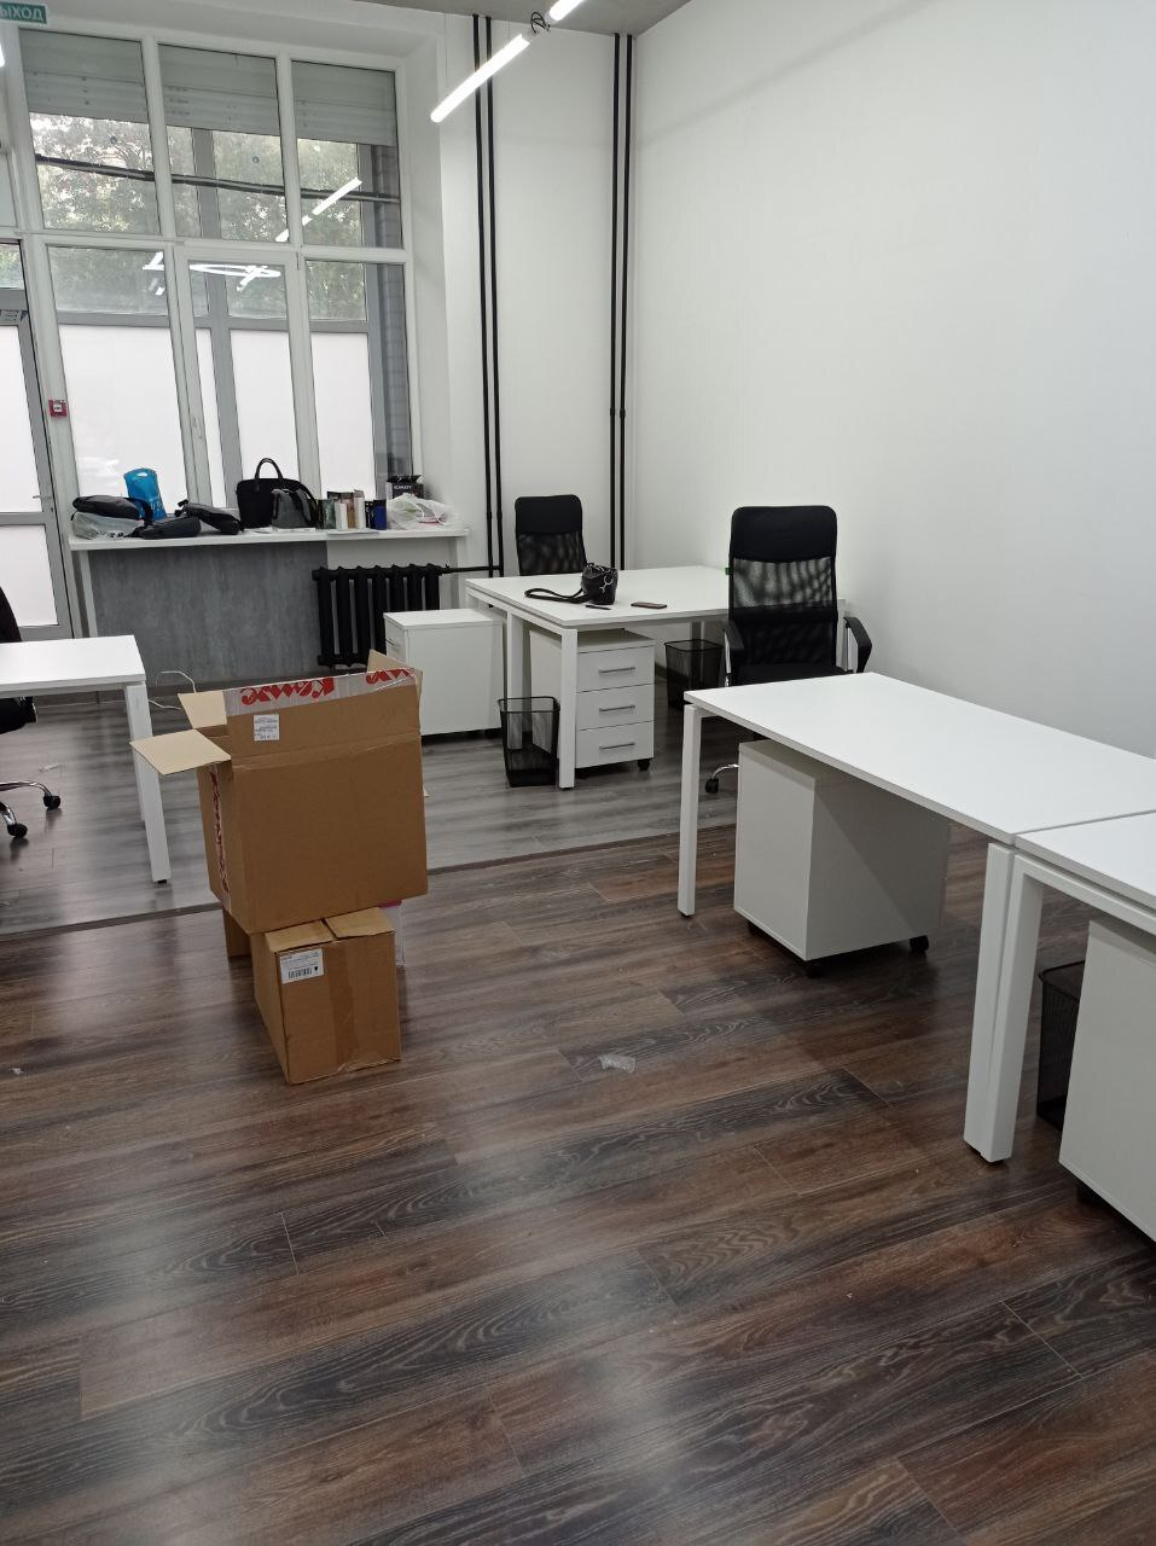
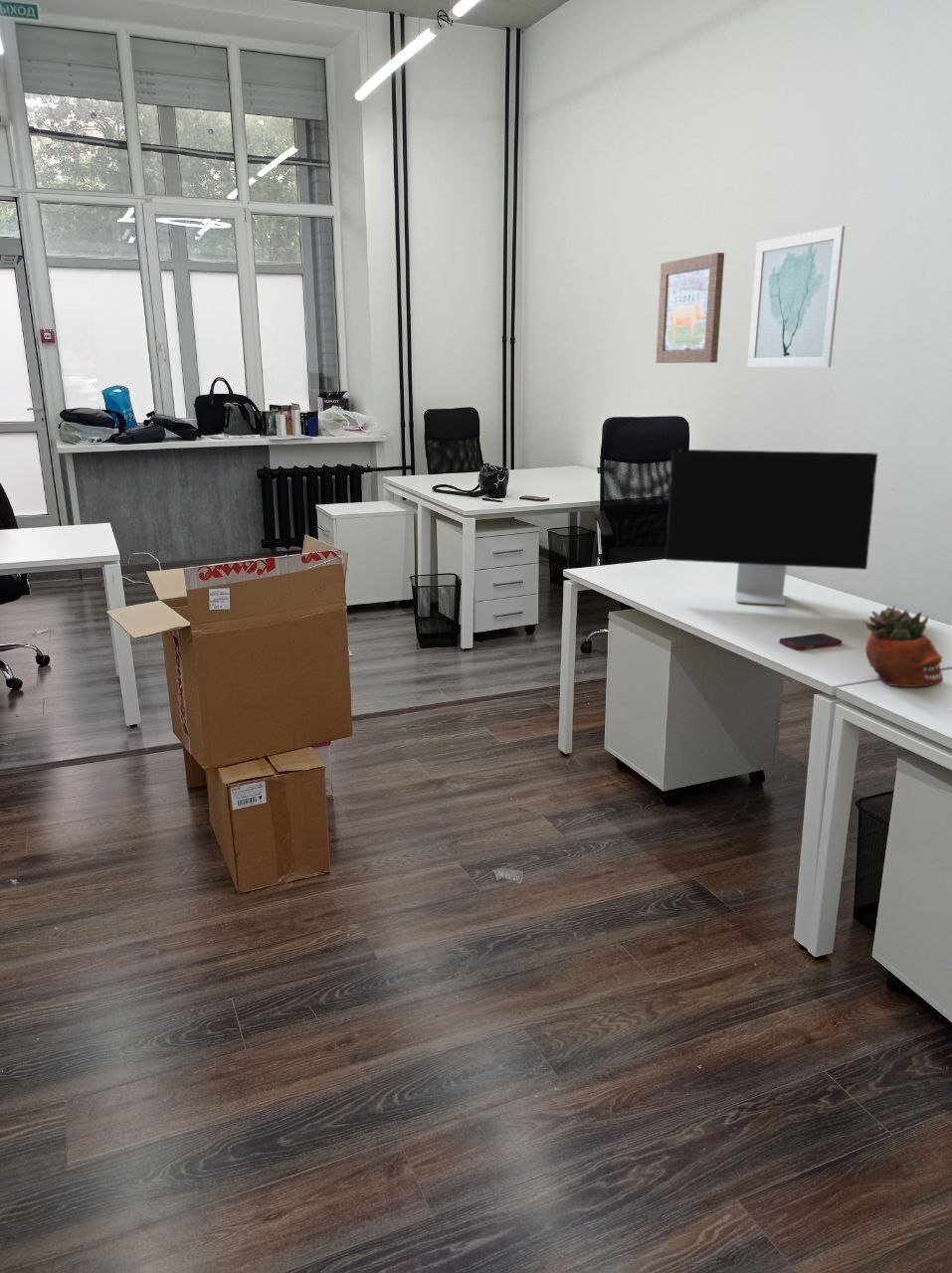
+ cell phone [778,633,843,650]
+ wall art [746,225,846,369]
+ succulent planter [862,605,944,688]
+ computer monitor [665,449,878,607]
+ wall art [655,252,725,364]
